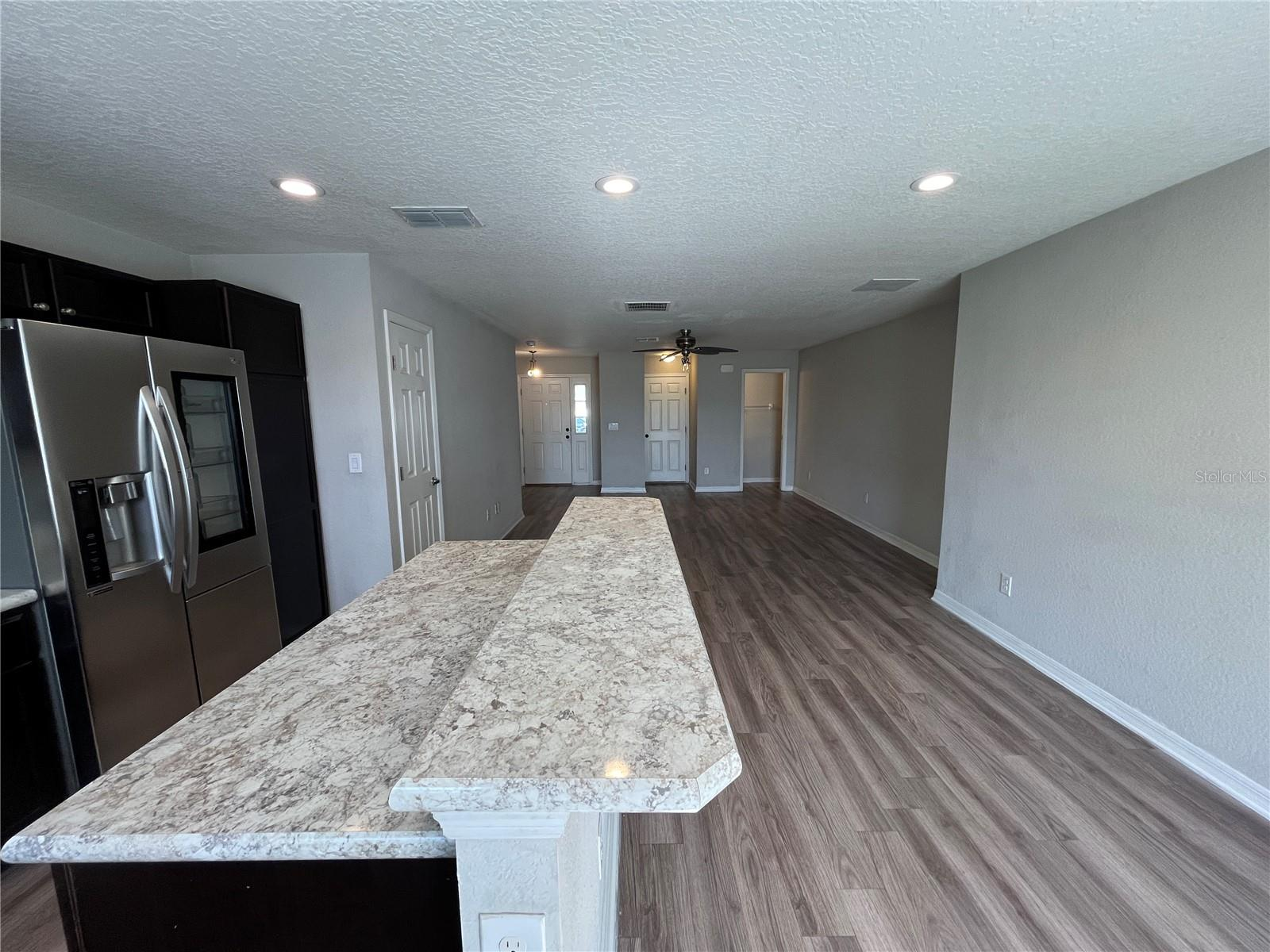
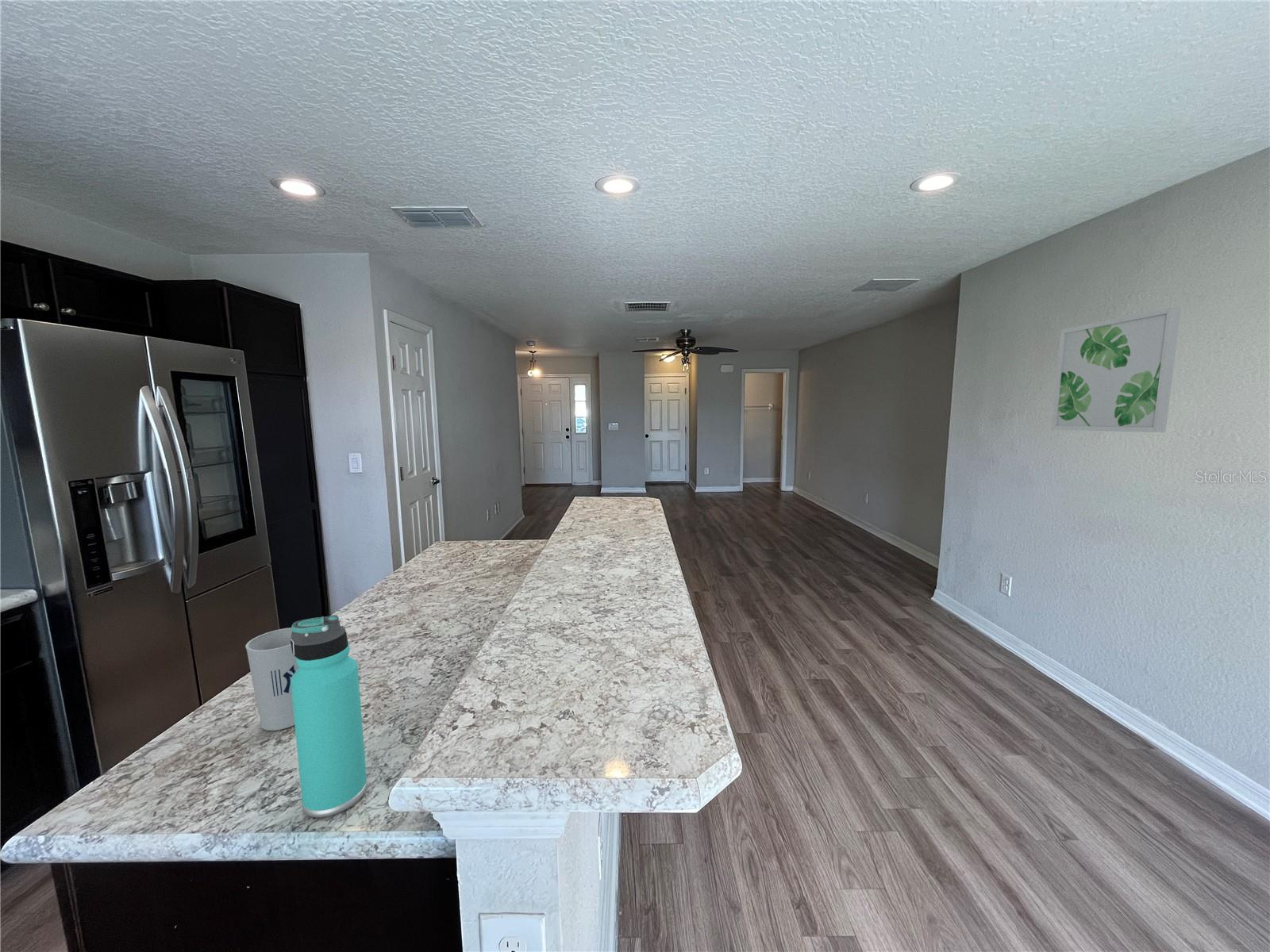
+ cup [244,628,299,731]
+ wall art [1051,306,1182,433]
+ thermos bottle [291,615,368,819]
